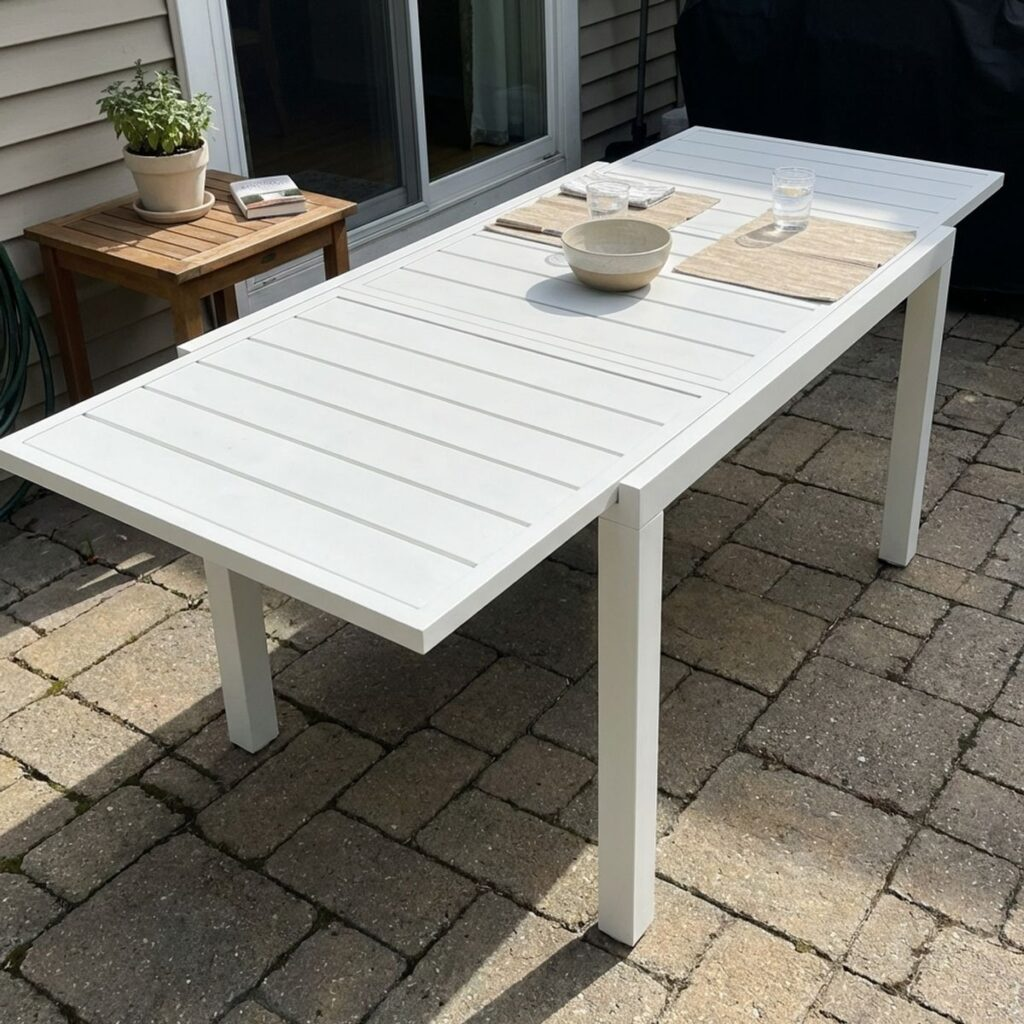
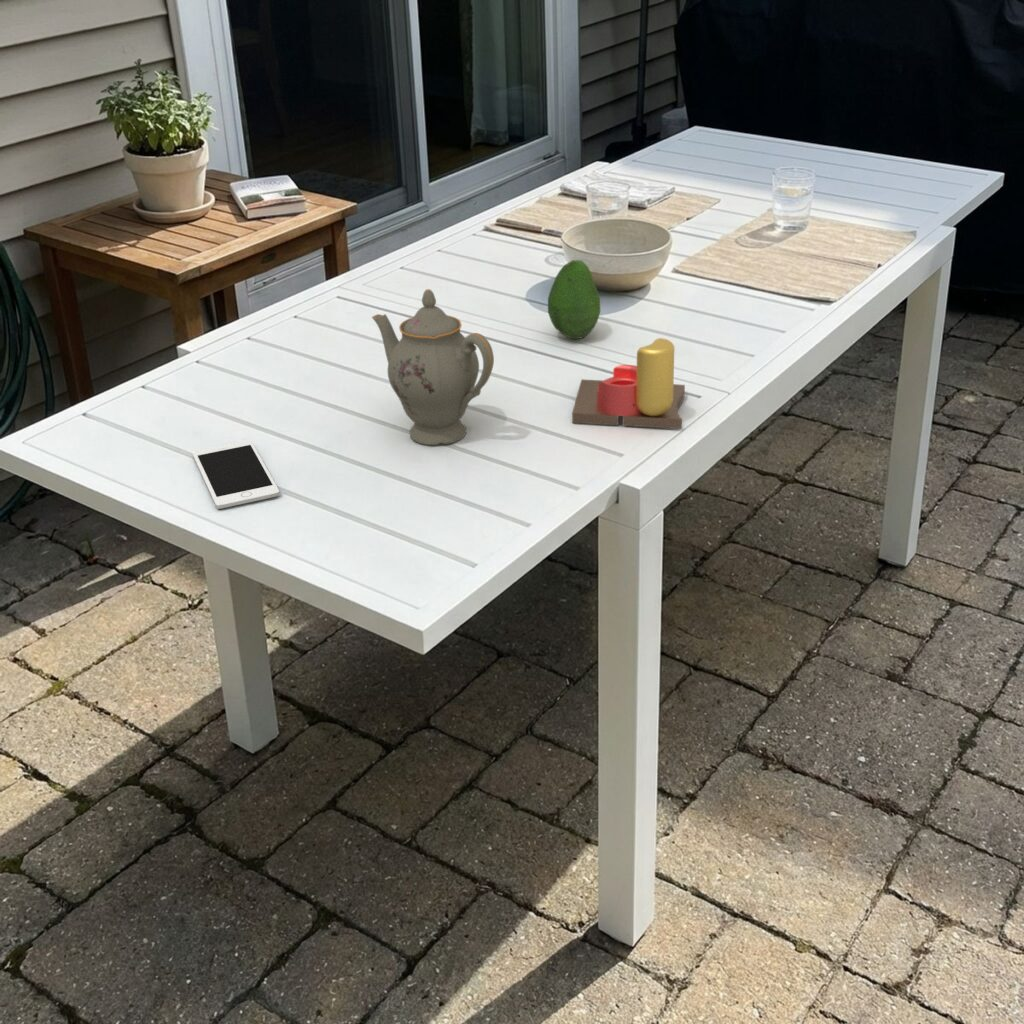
+ fruit [547,259,601,340]
+ cell phone [192,440,281,510]
+ candle [571,337,686,430]
+ chinaware [371,288,495,446]
